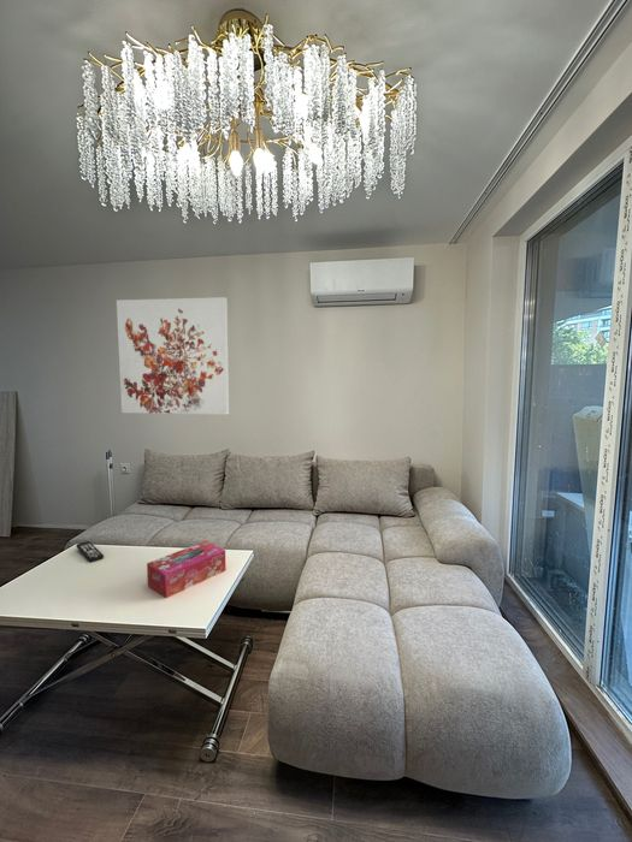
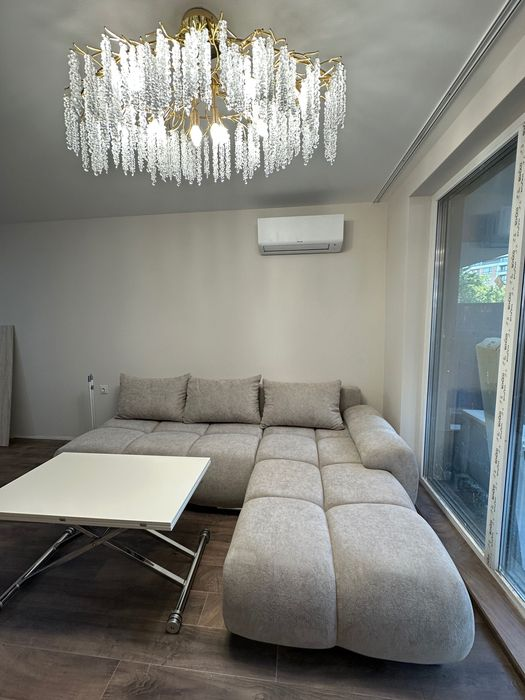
- wall art [116,296,230,415]
- remote control [75,540,105,563]
- tissue box [146,540,226,599]
